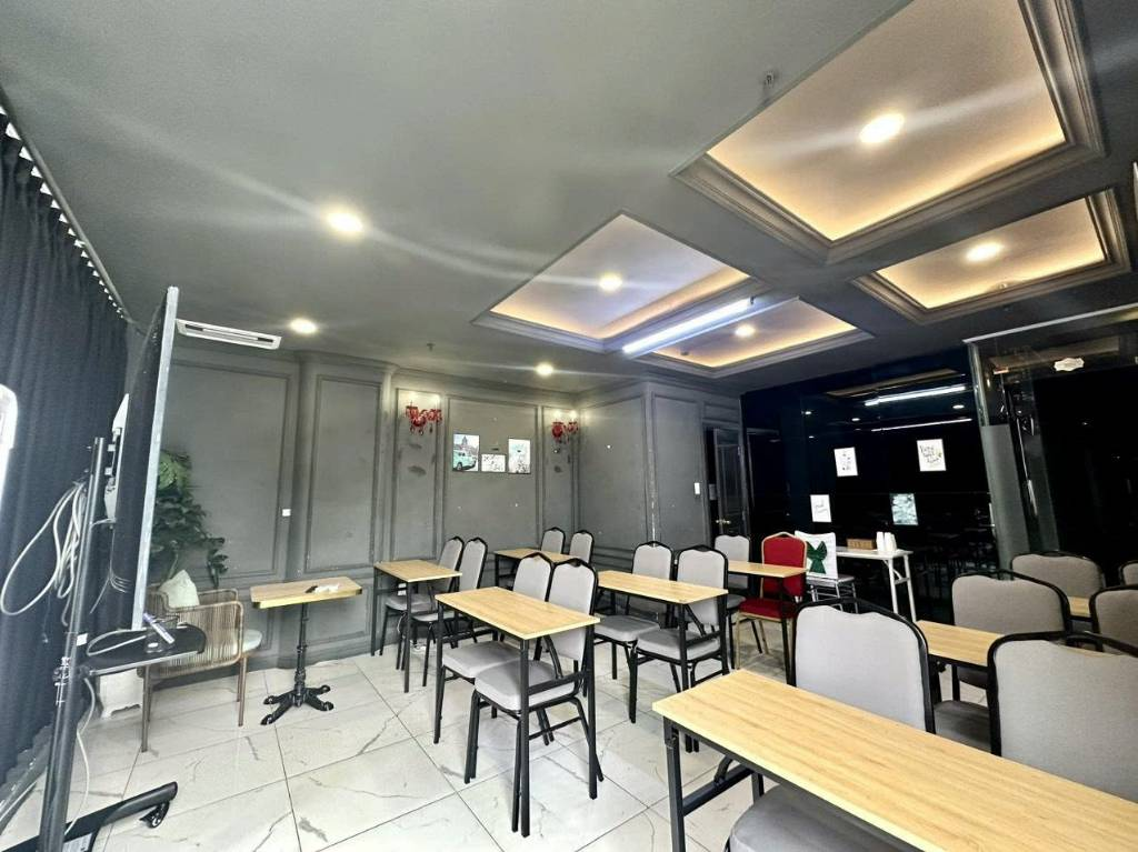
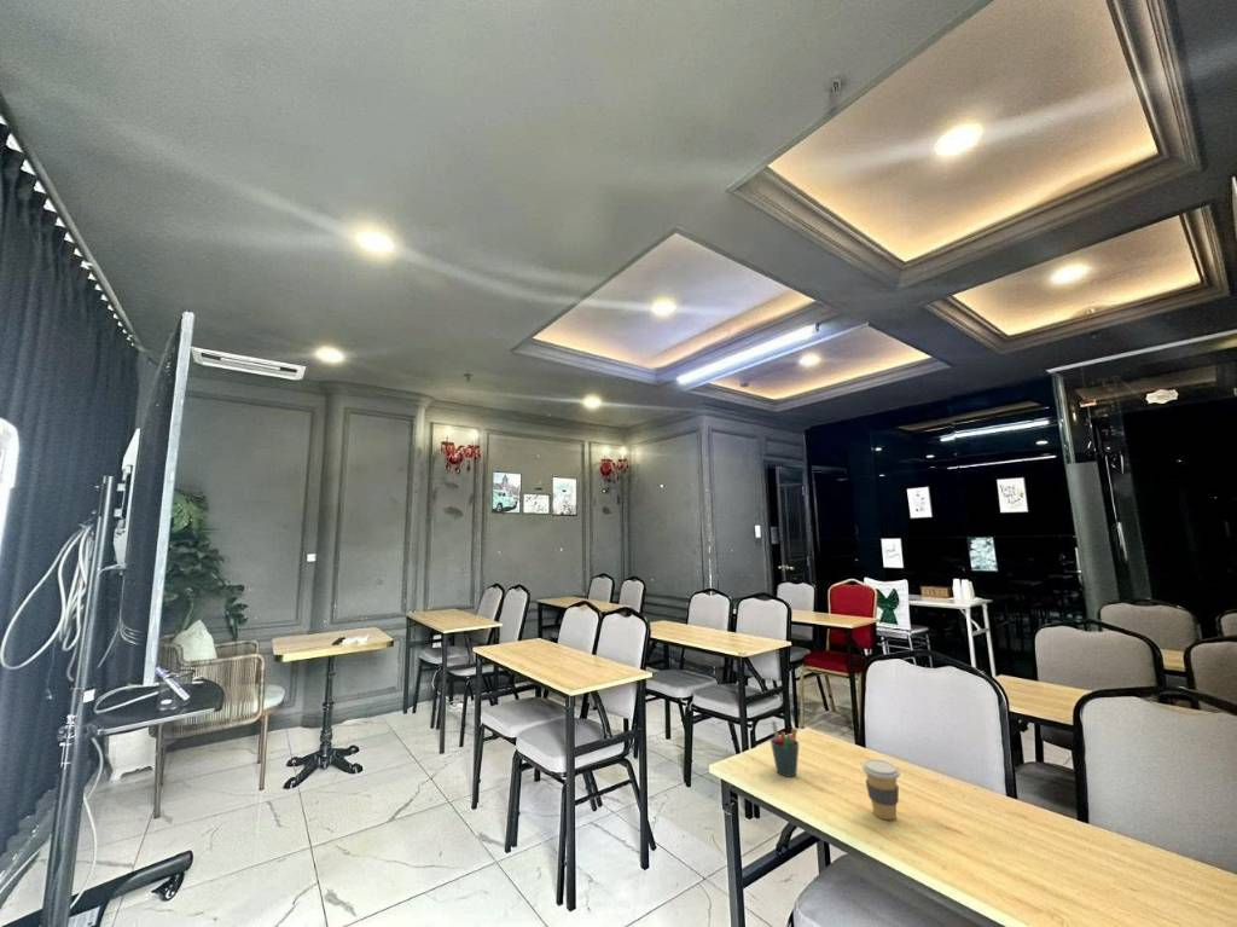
+ coffee cup [861,758,901,821]
+ pen holder [770,719,800,778]
